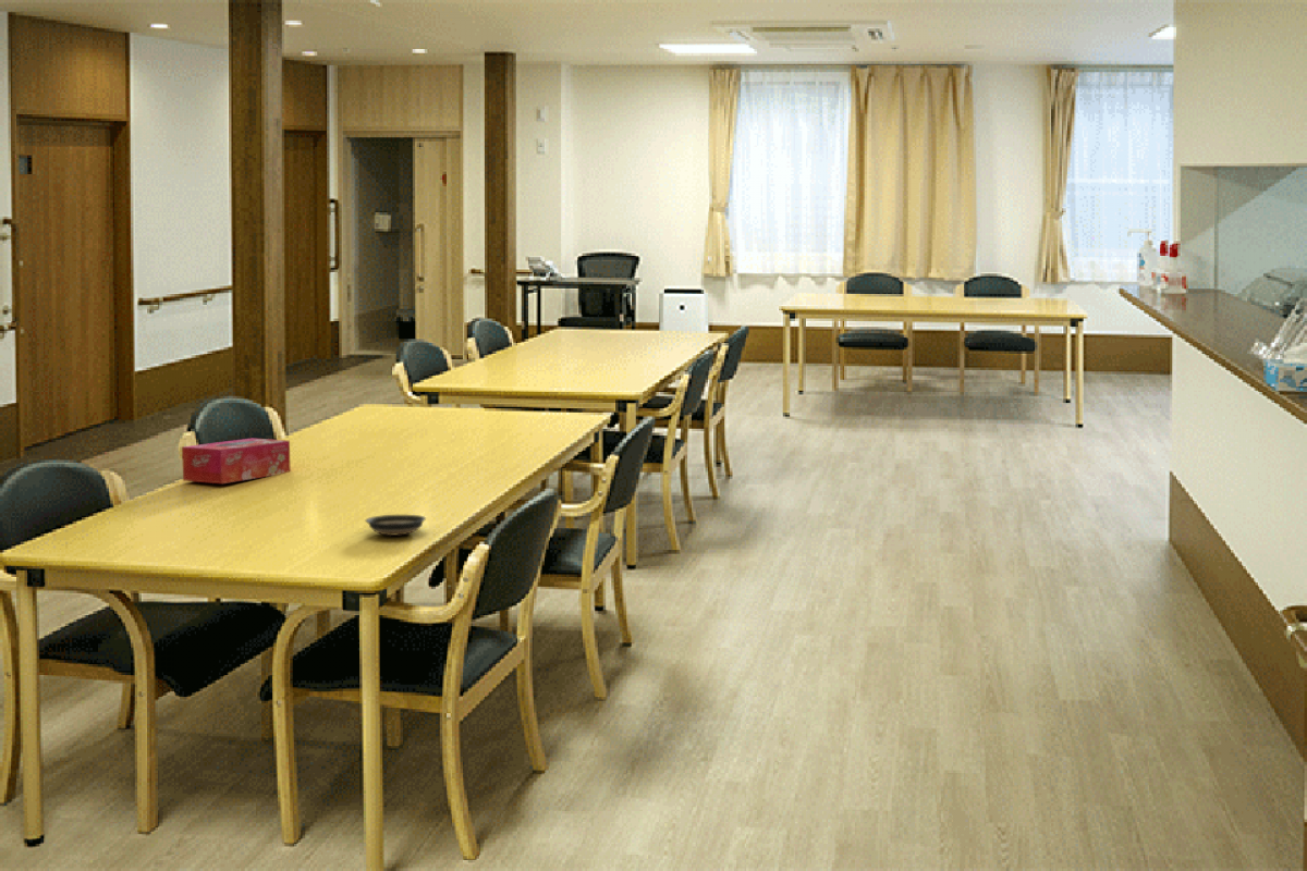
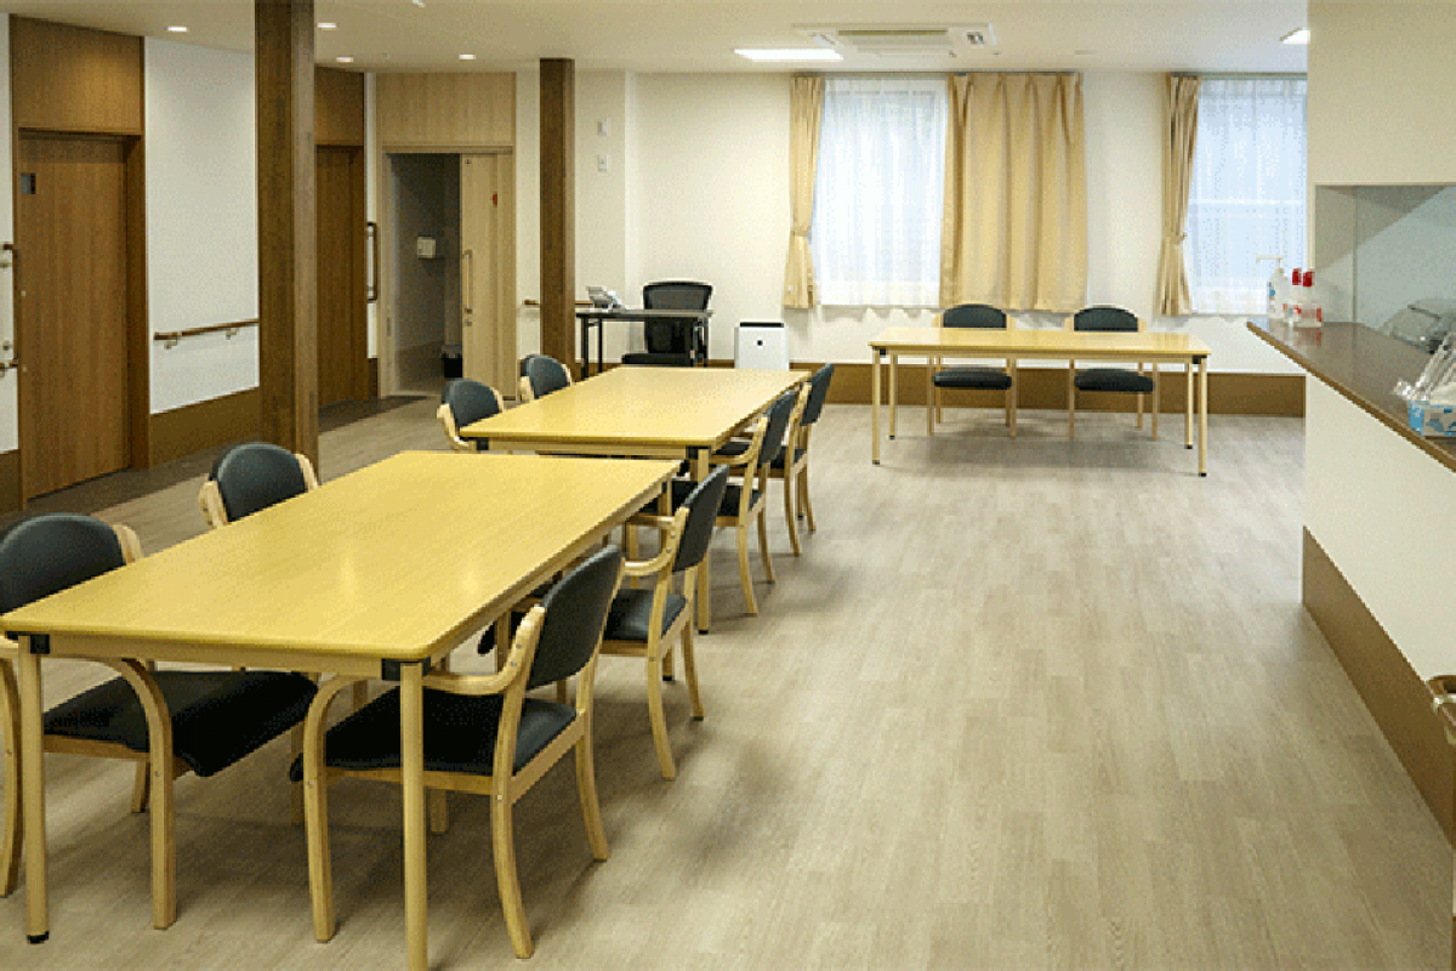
- tissue box [181,438,292,484]
- saucer [364,514,427,537]
